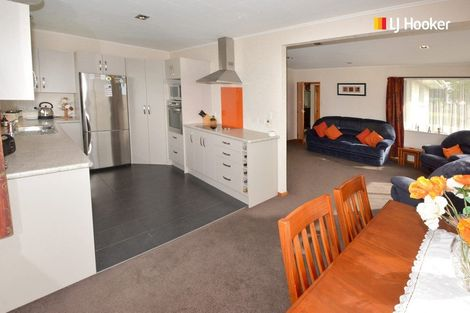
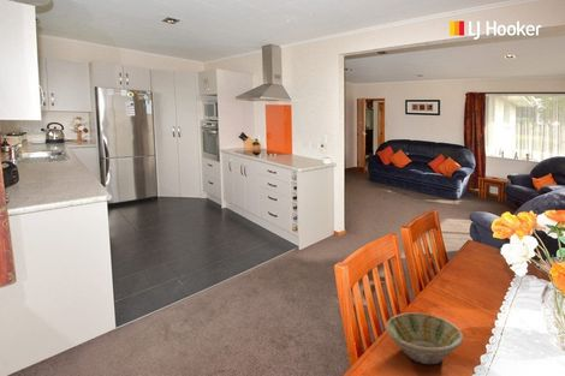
+ bowl [385,312,464,365]
